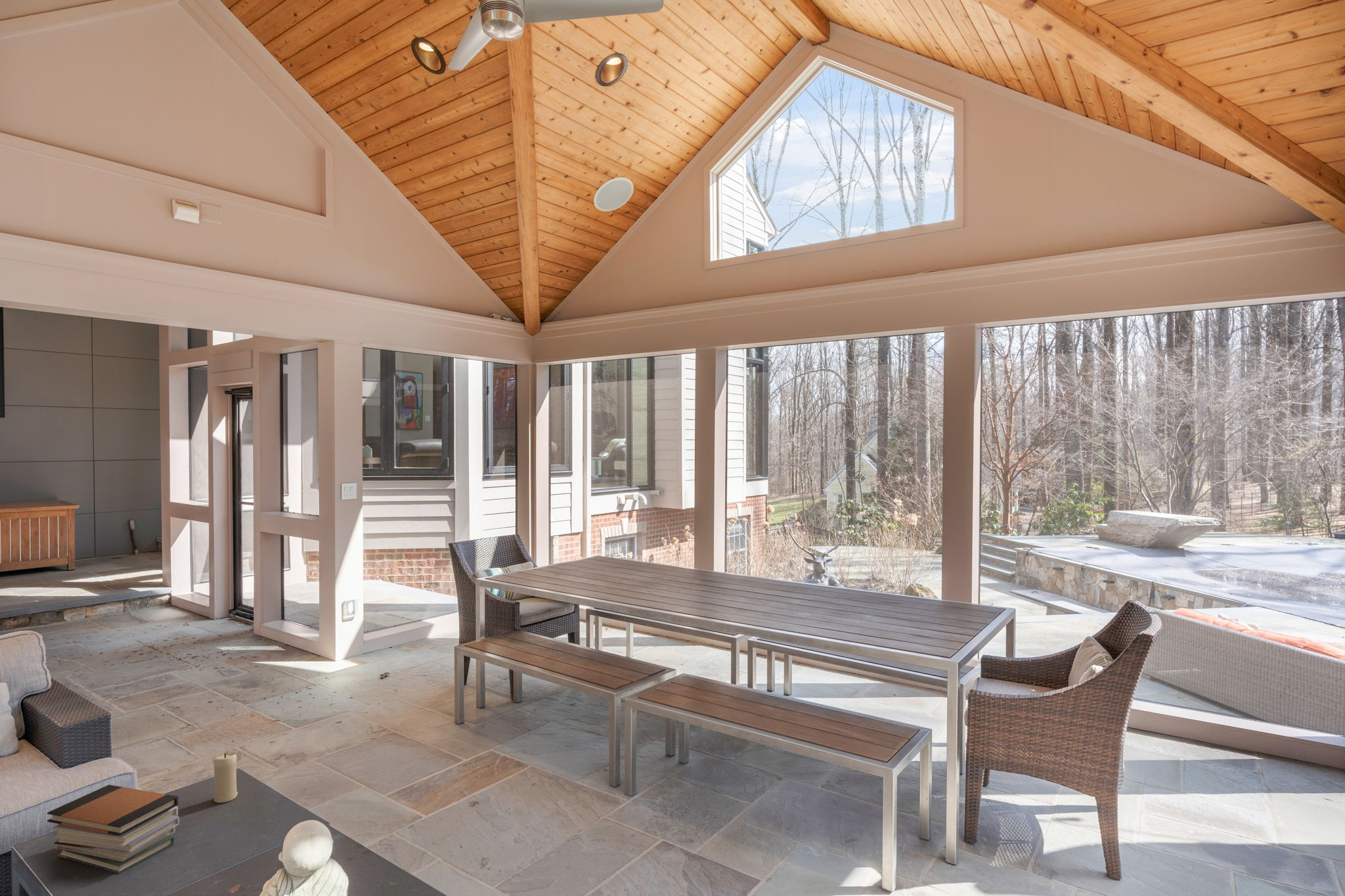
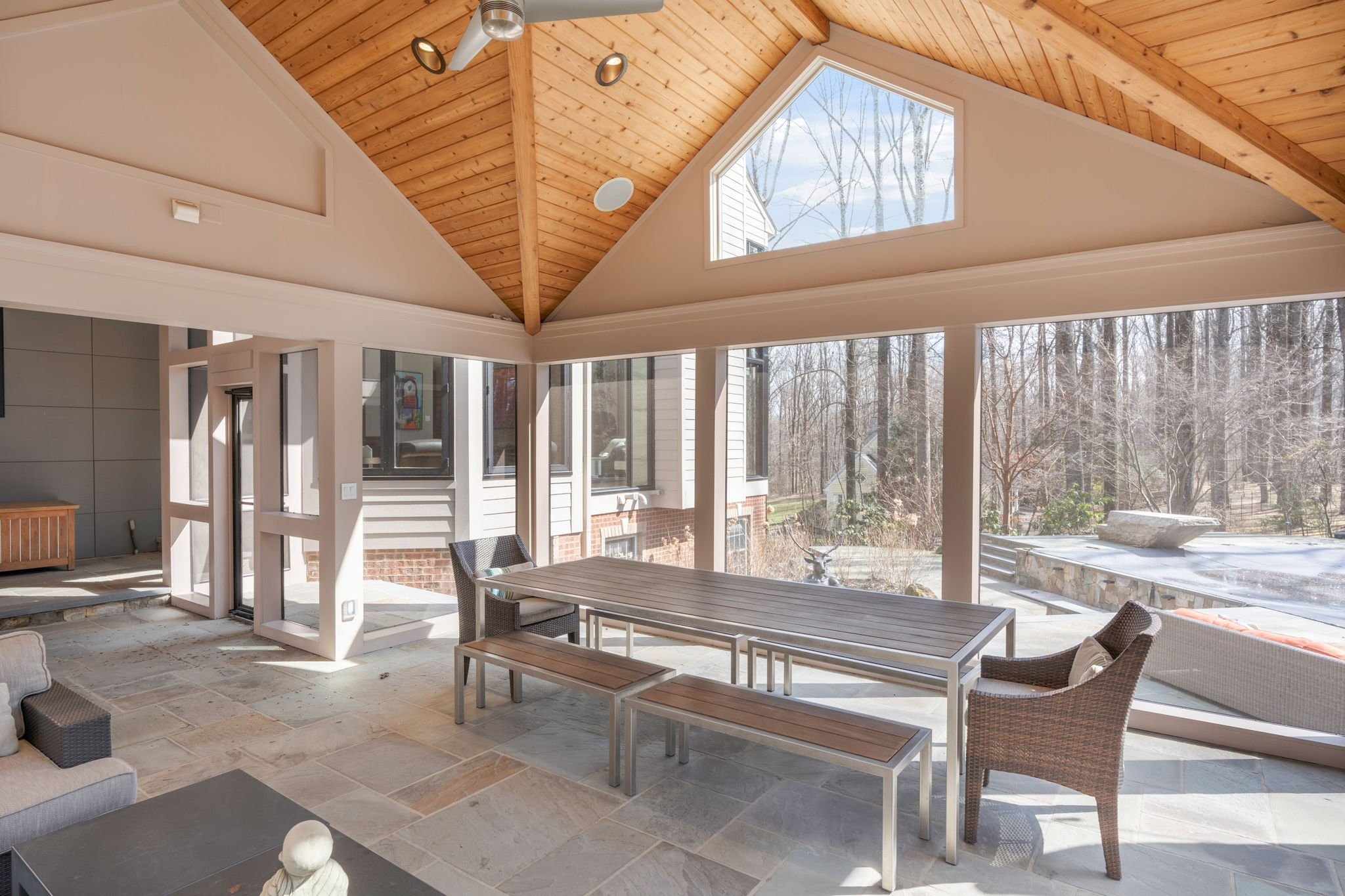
- candle [213,752,238,803]
- book stack [47,784,180,874]
